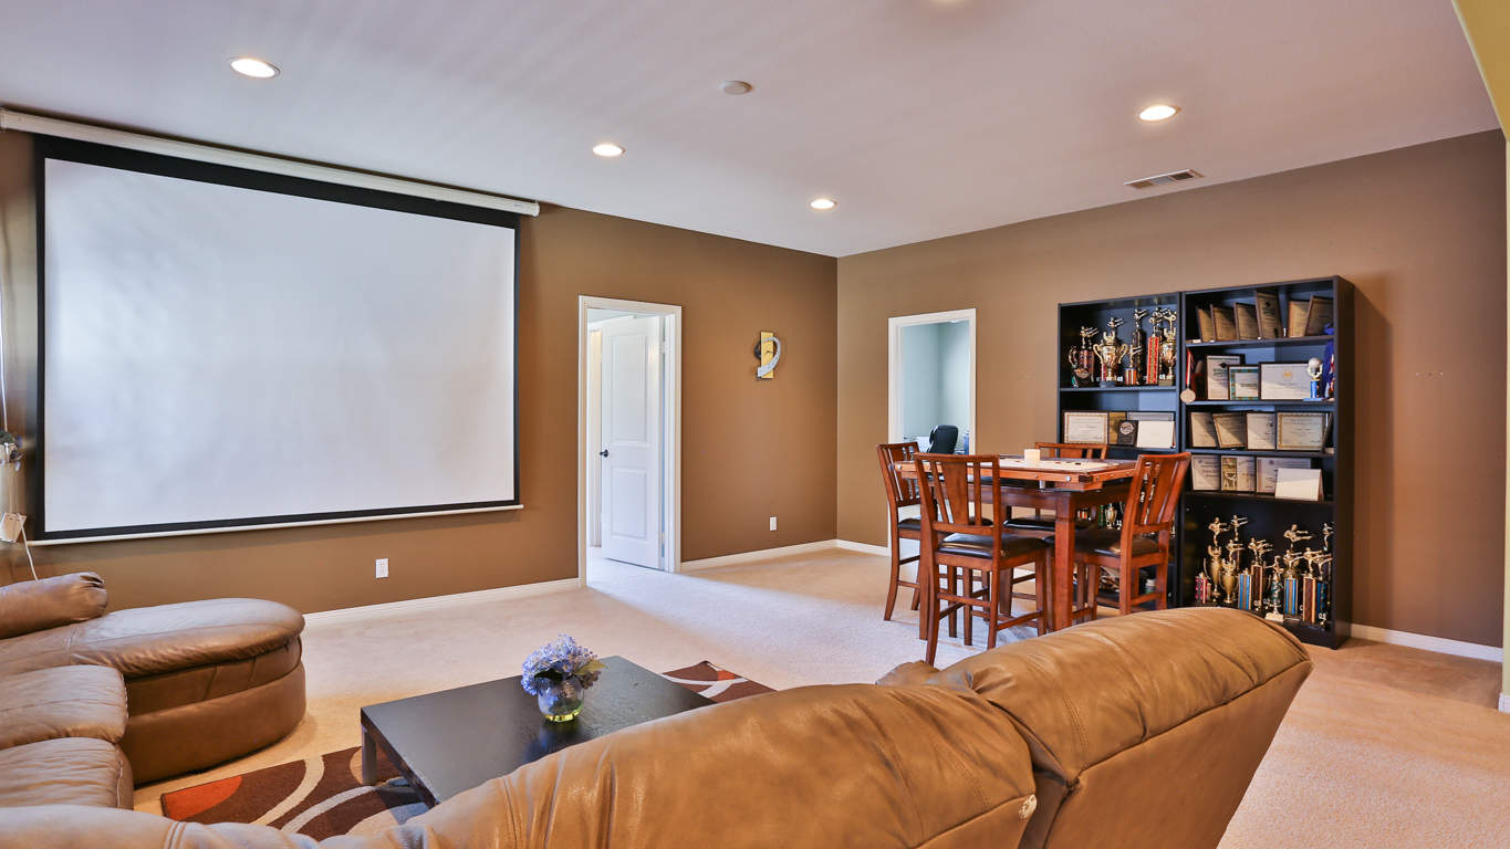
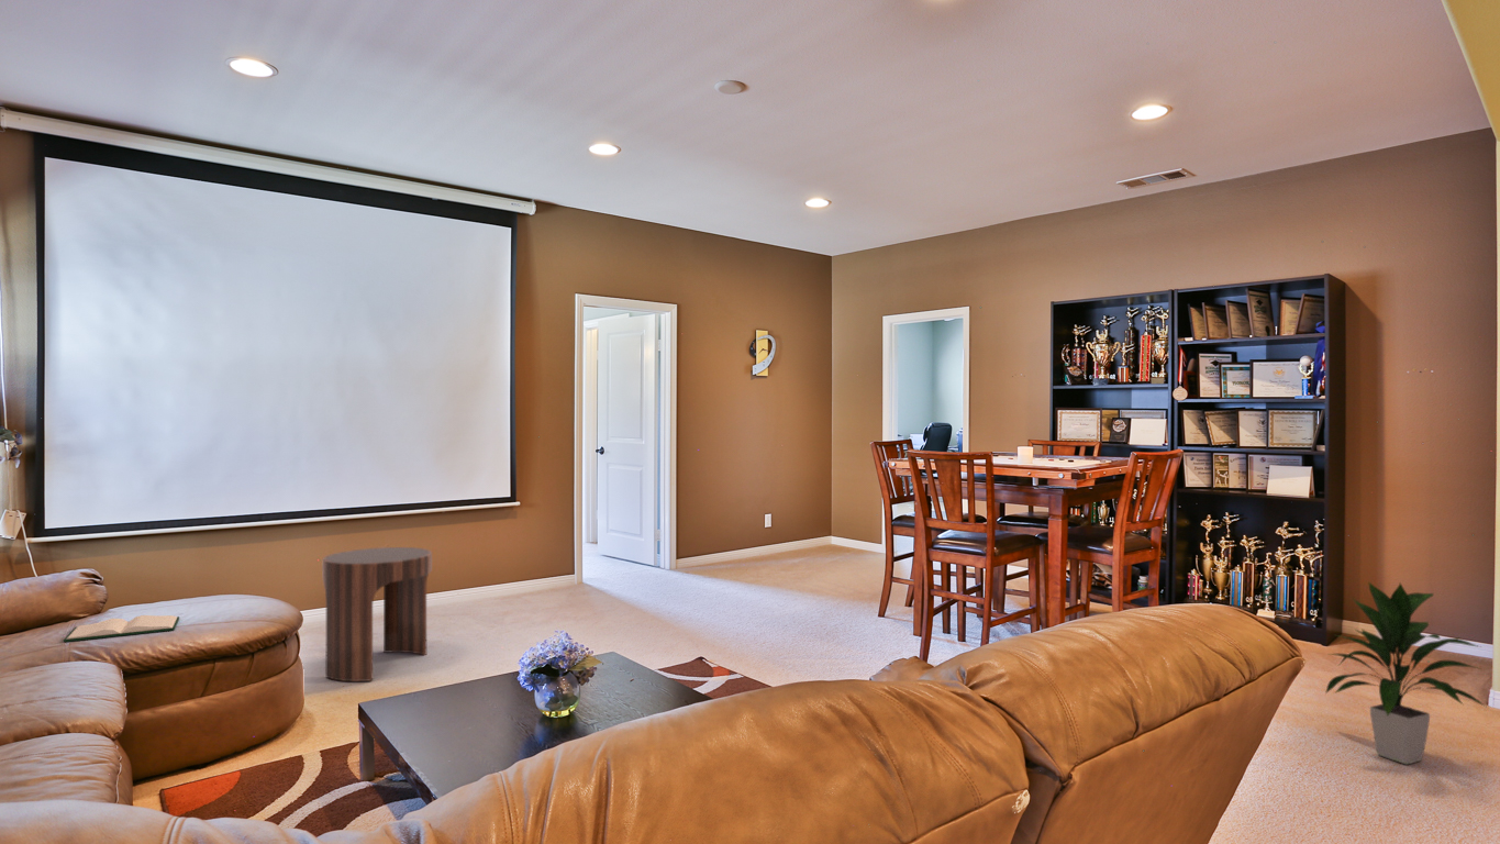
+ indoor plant [1324,581,1489,766]
+ side table [321,546,433,682]
+ hardback book [63,614,180,643]
